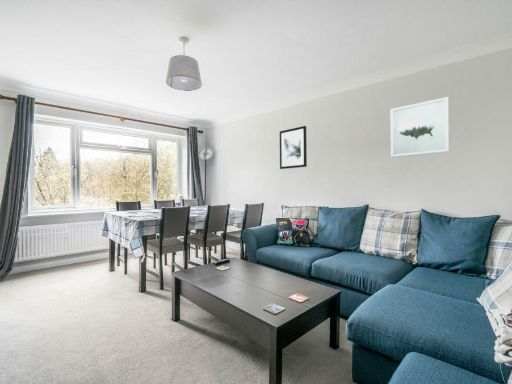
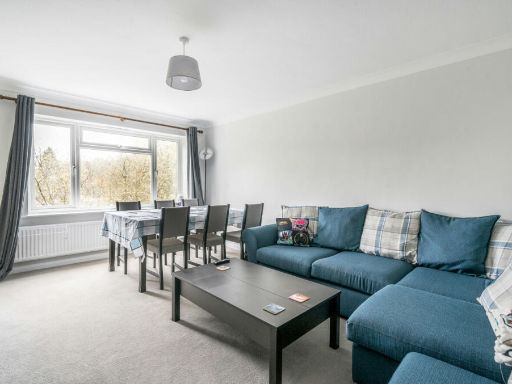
- wall art [389,96,451,158]
- wall art [279,125,308,170]
